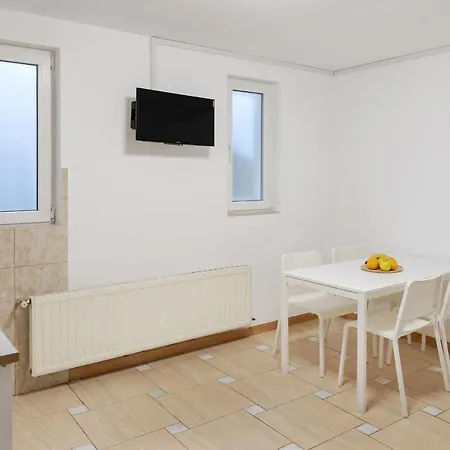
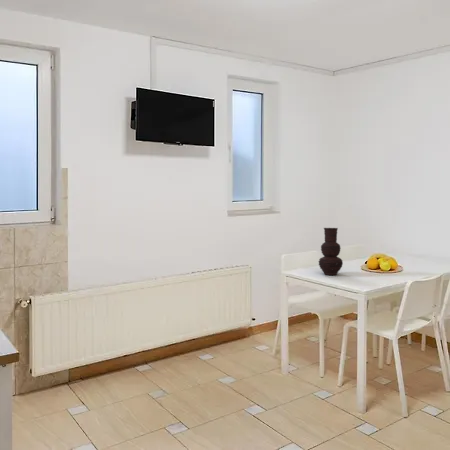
+ vase [317,227,344,276]
